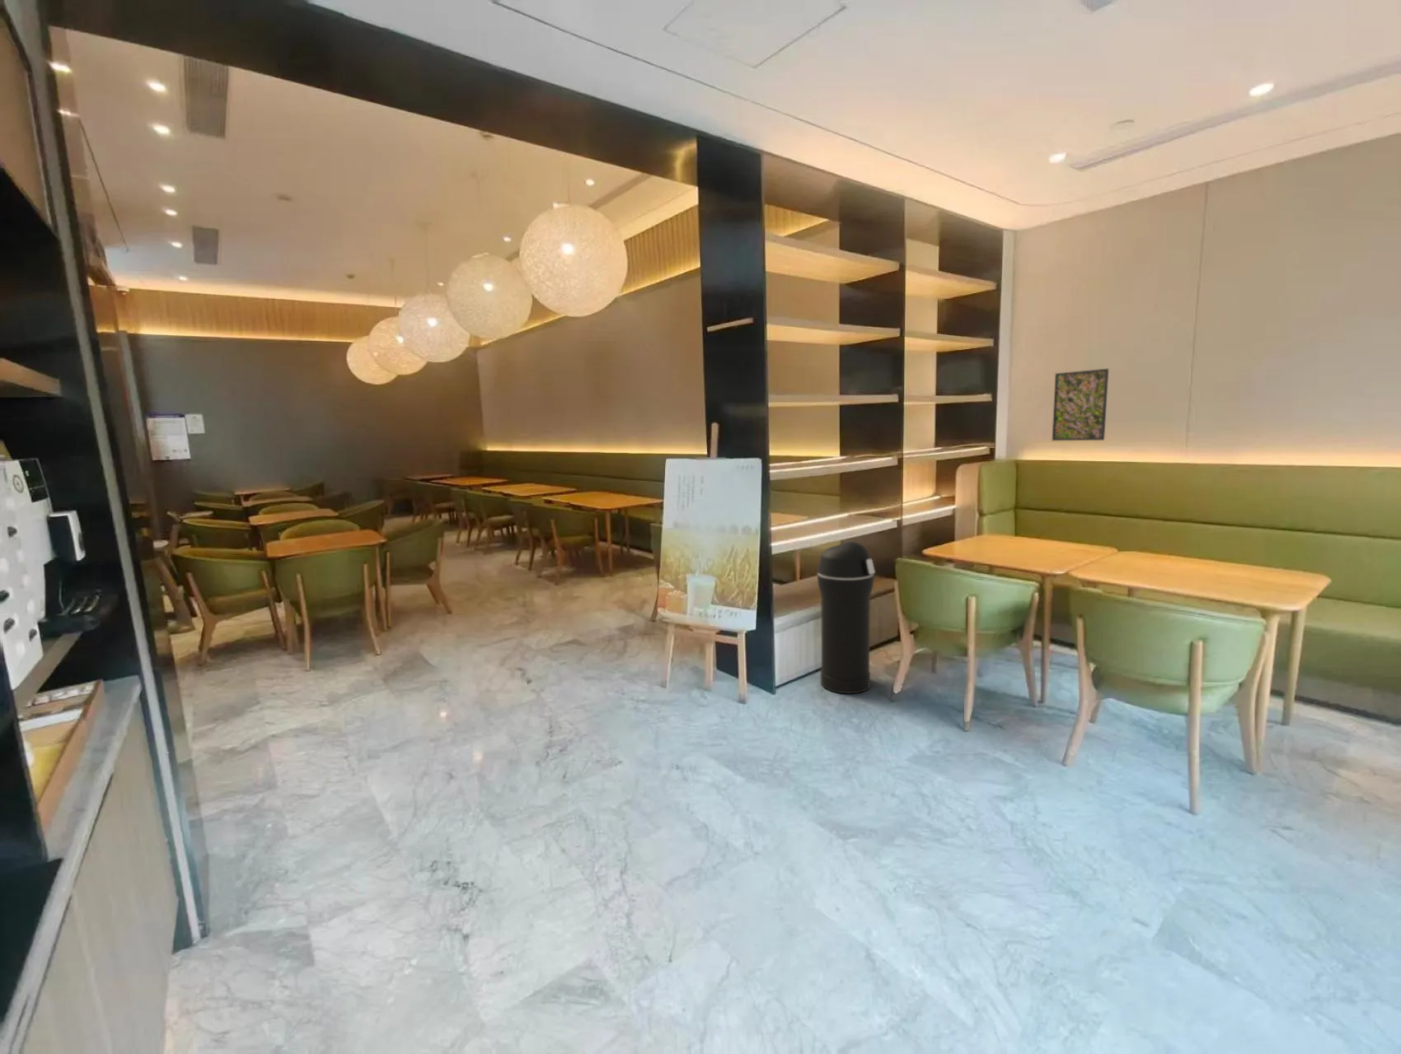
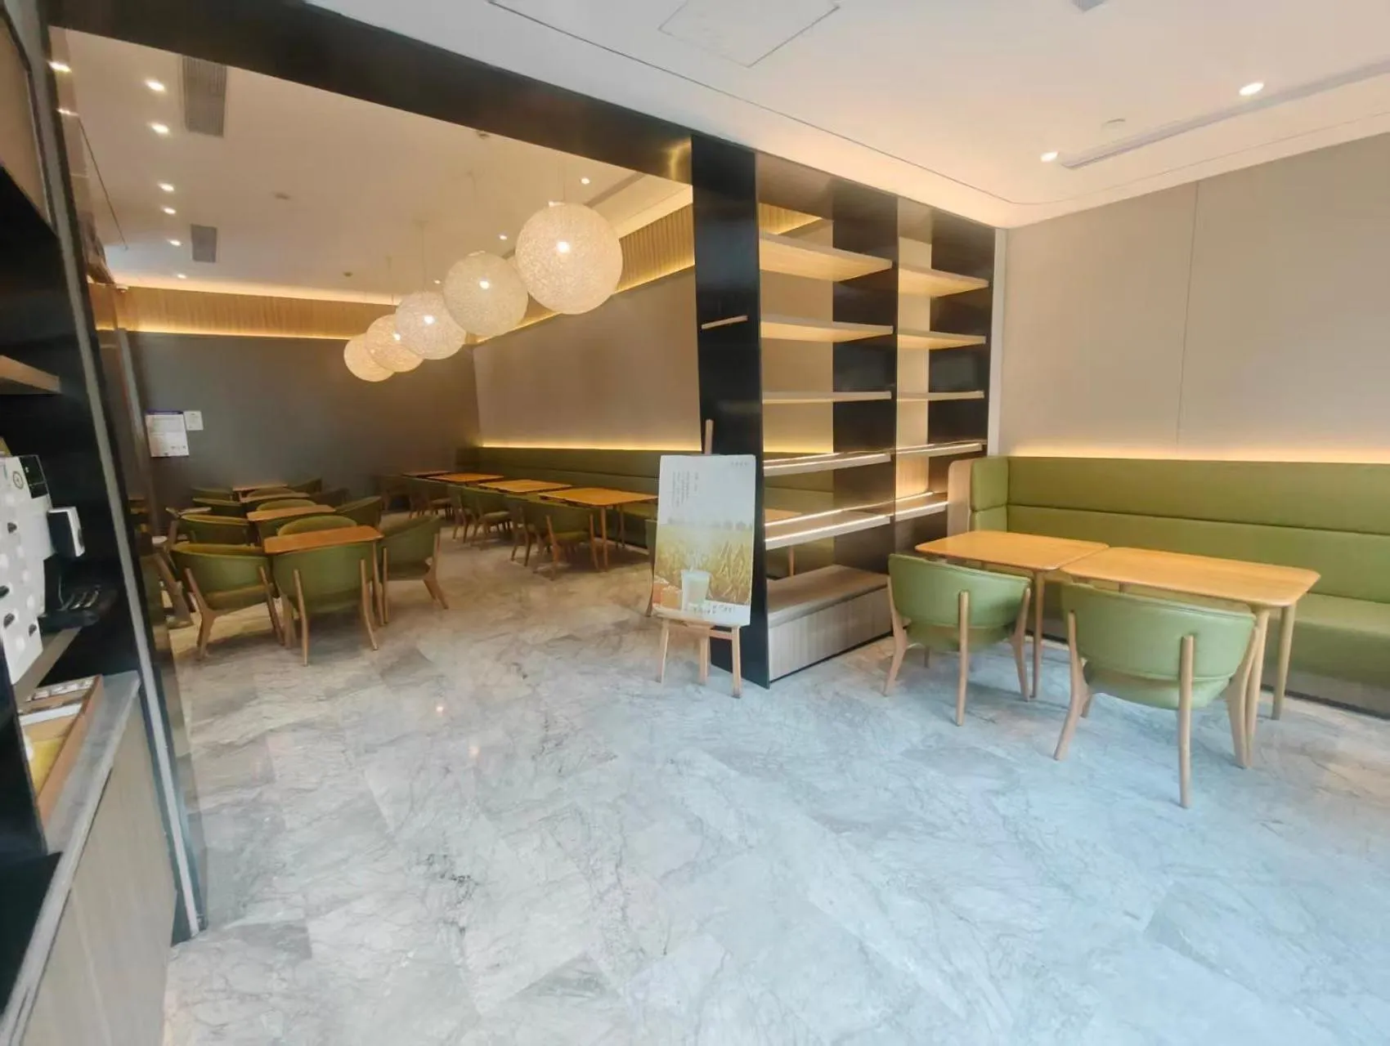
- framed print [1051,368,1110,442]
- trash can [816,541,876,695]
